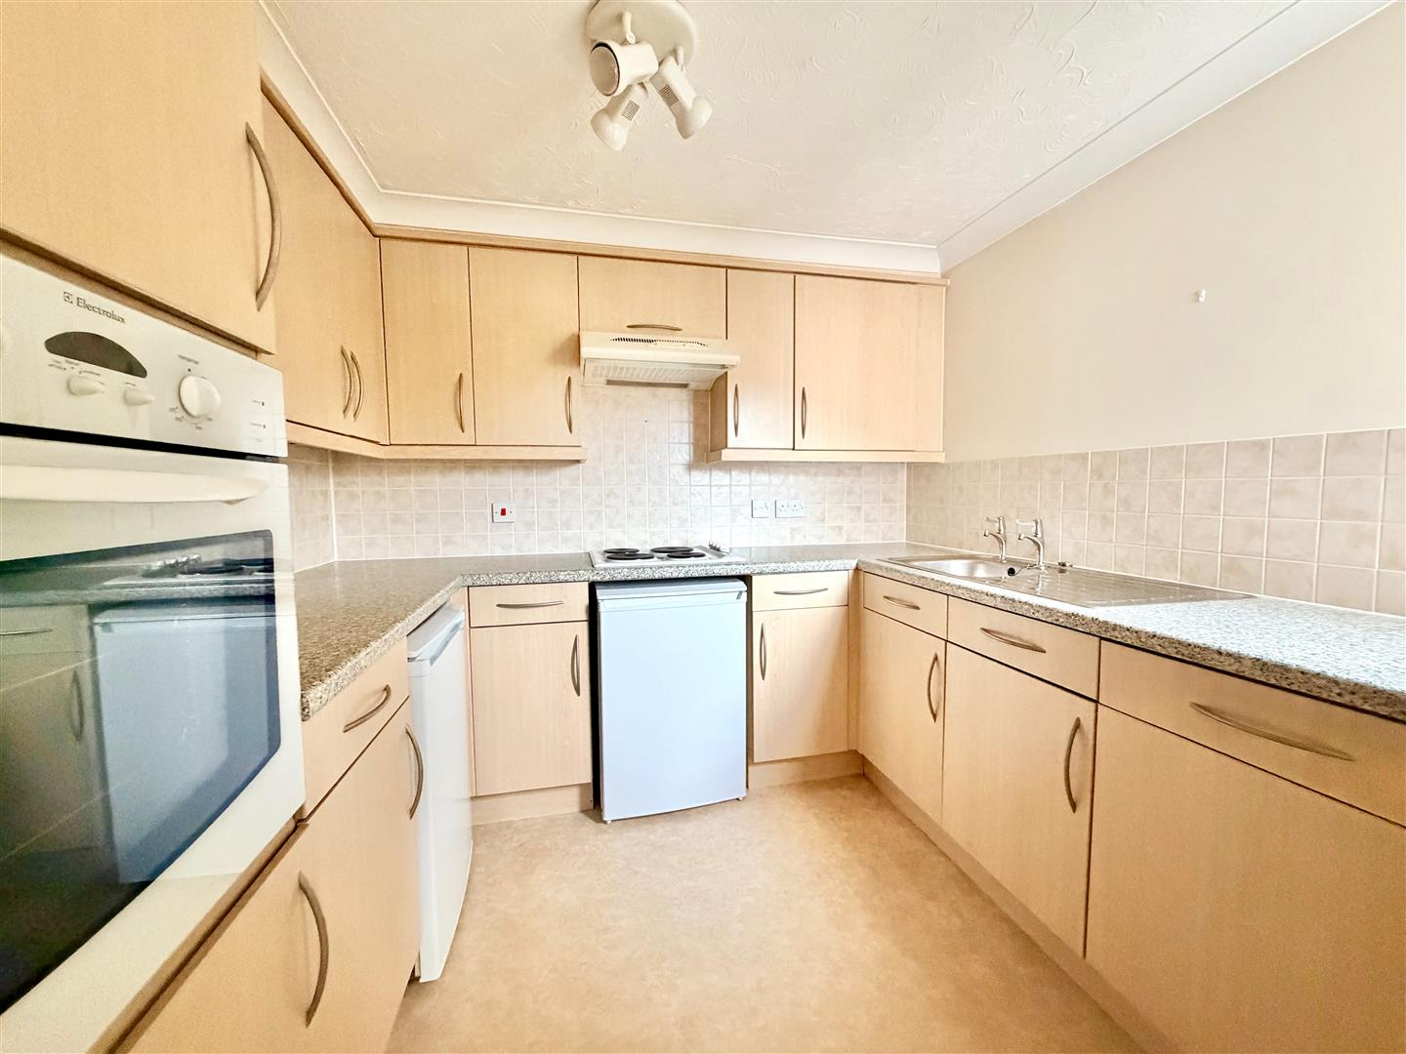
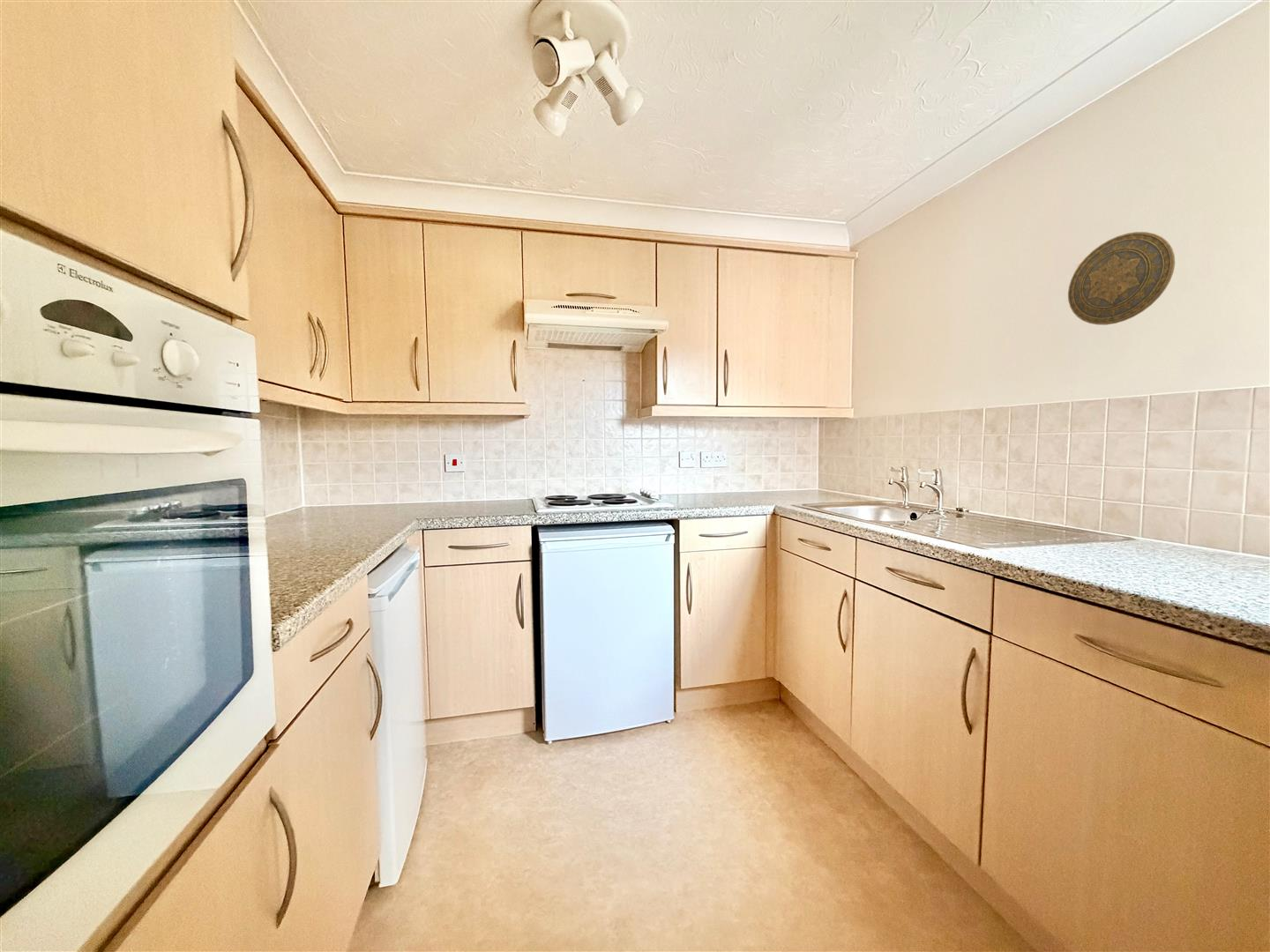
+ decorative plate [1067,231,1176,325]
